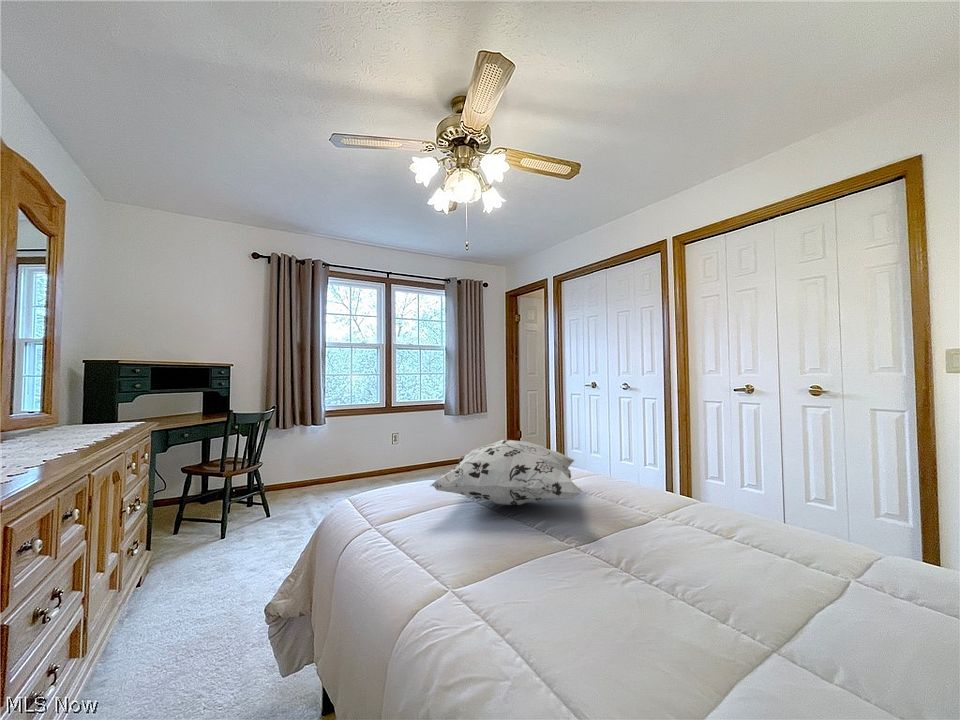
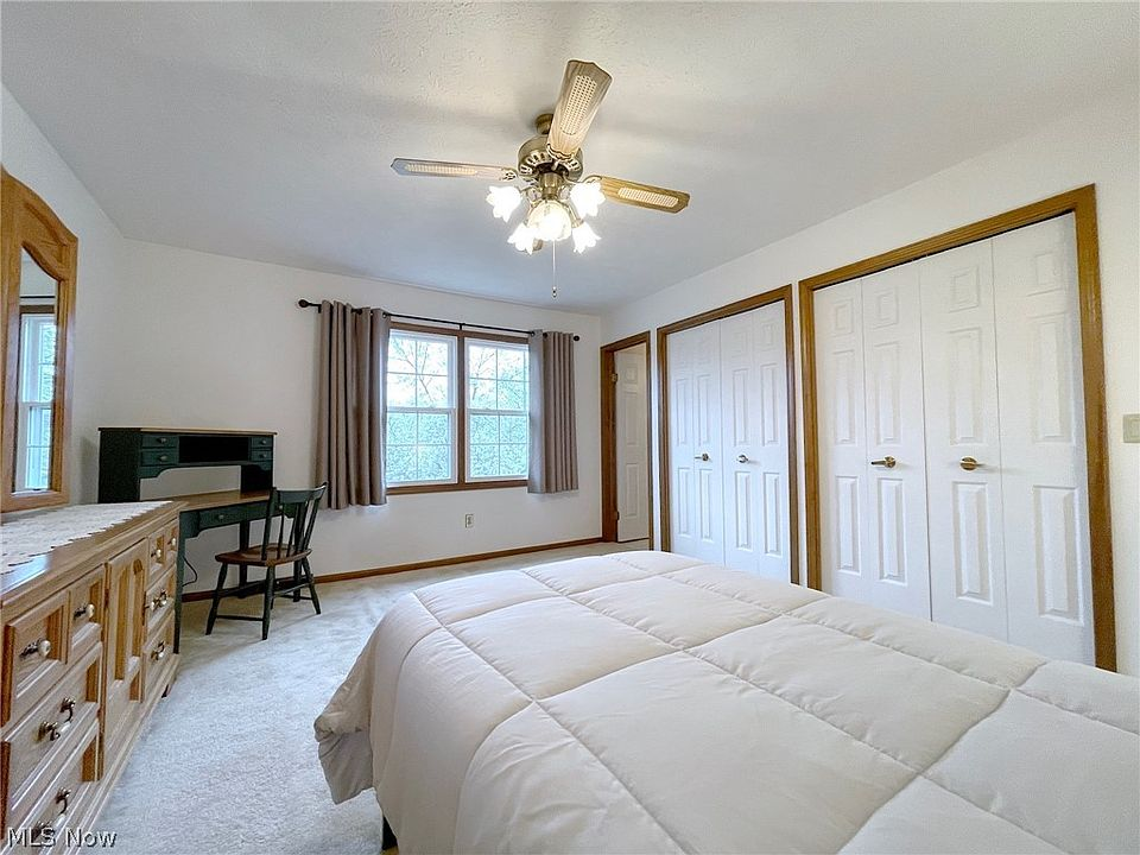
- decorative pillow [428,439,584,506]
